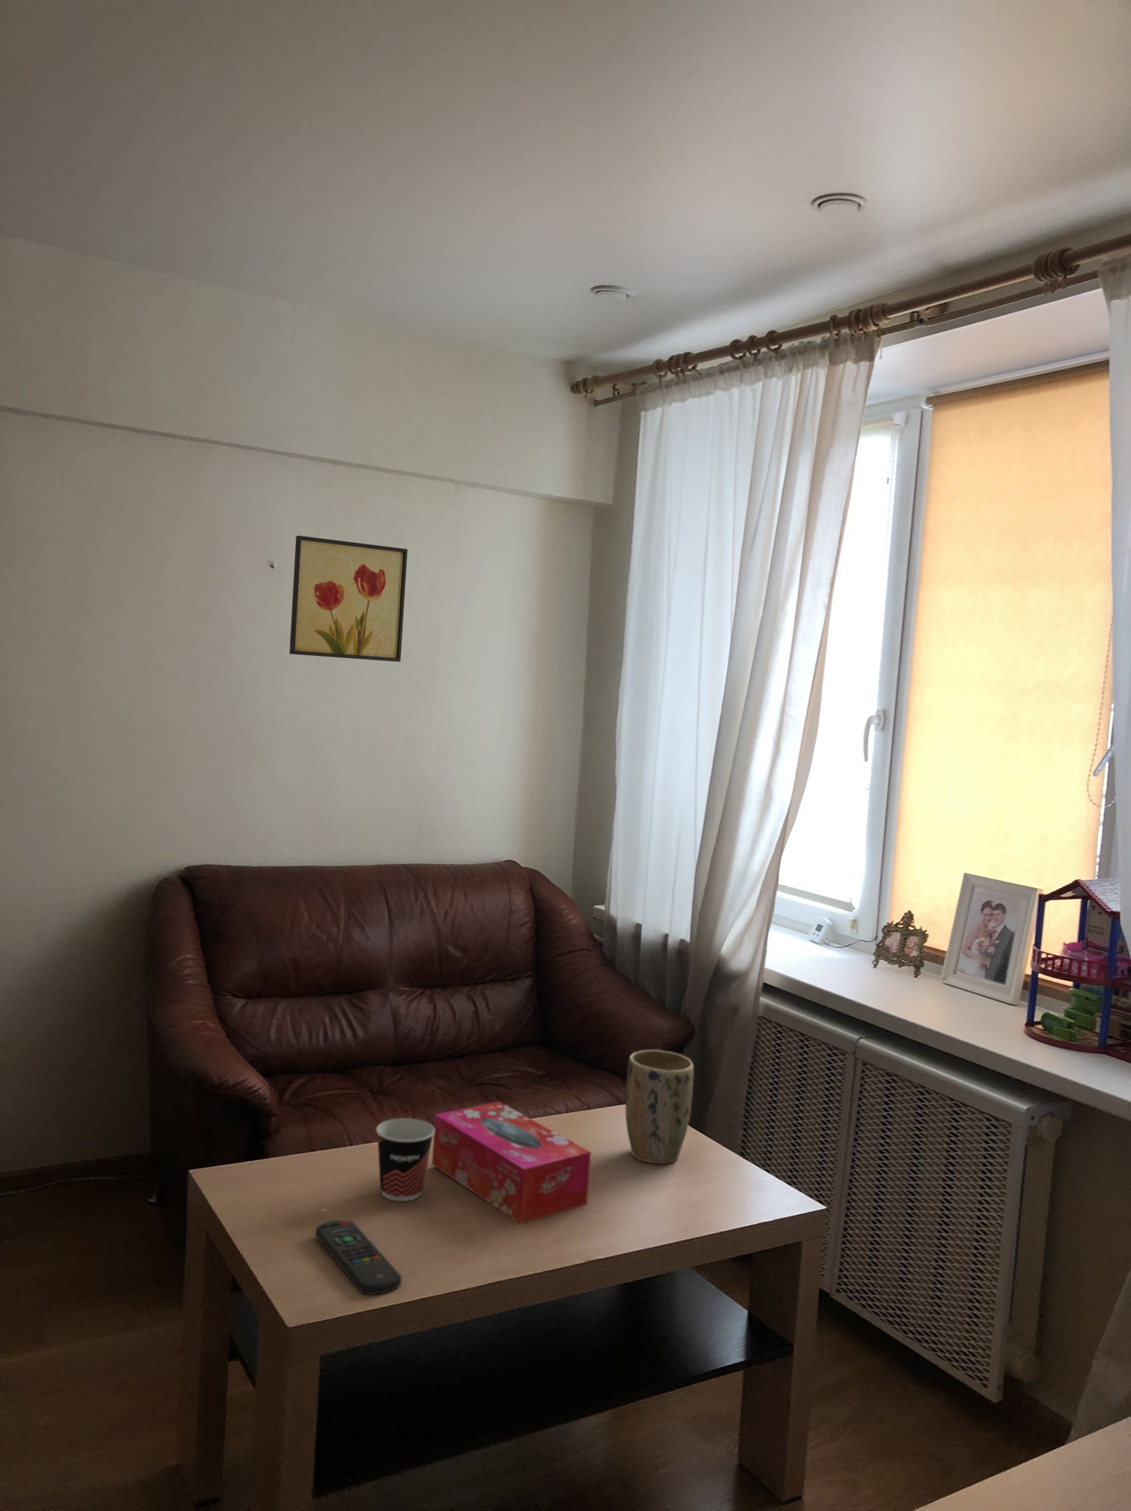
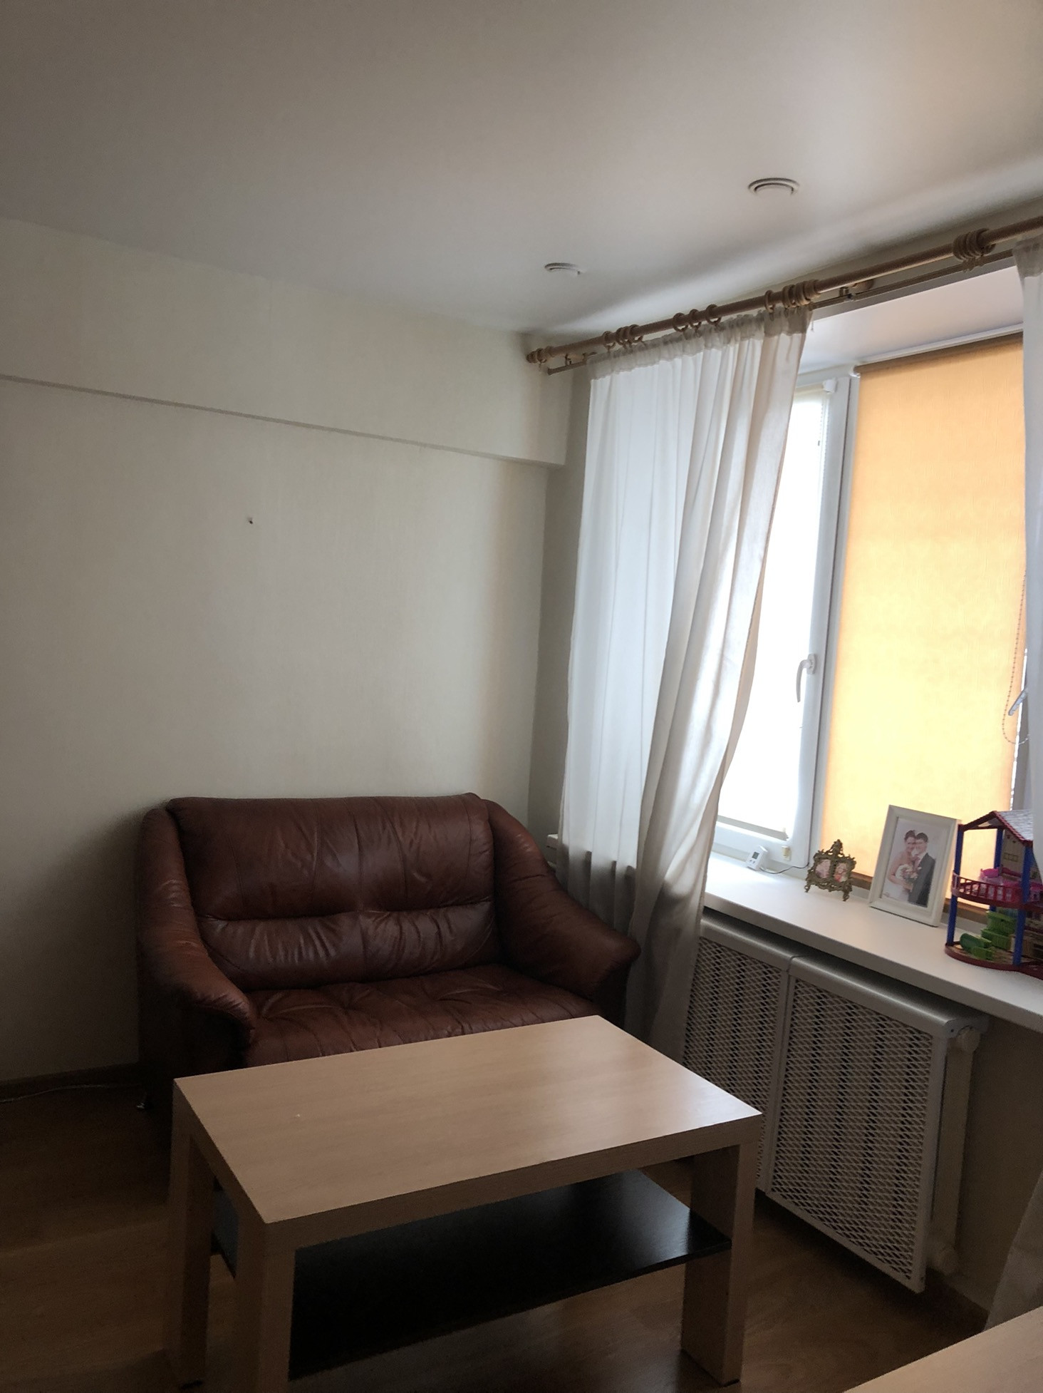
- plant pot [624,1050,695,1165]
- tissue box [431,1101,592,1224]
- wall art [289,535,407,662]
- remote control [315,1220,403,1296]
- cup [375,1117,435,1202]
